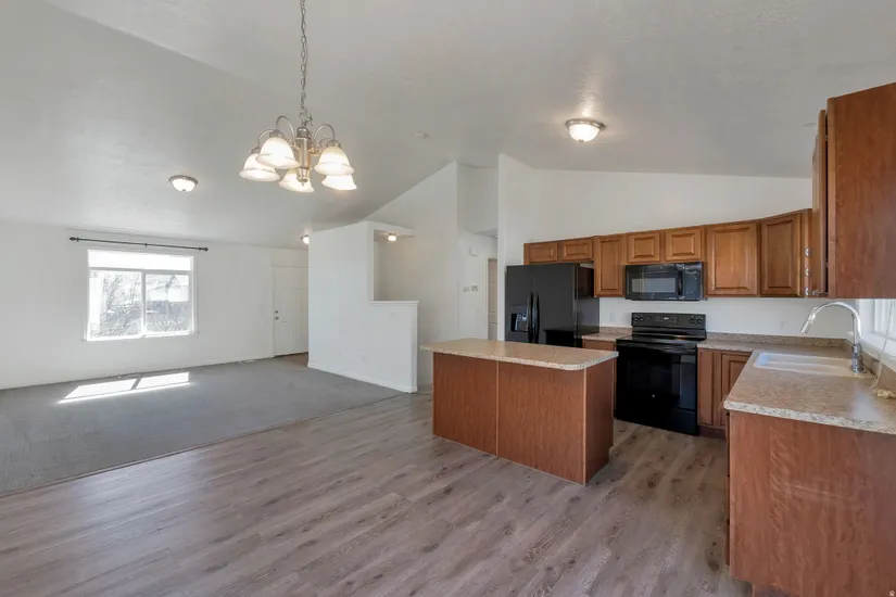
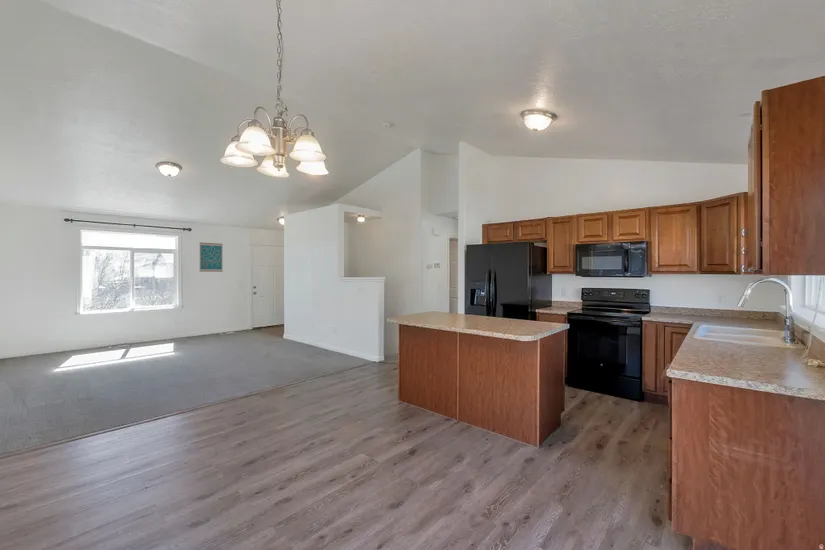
+ wall art [199,241,224,273]
